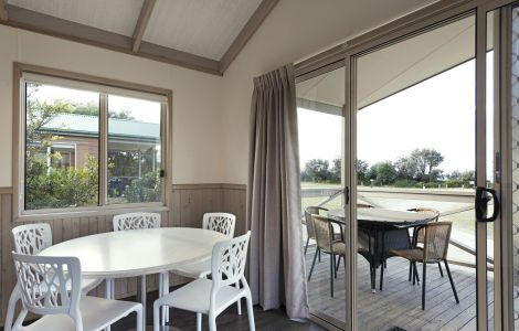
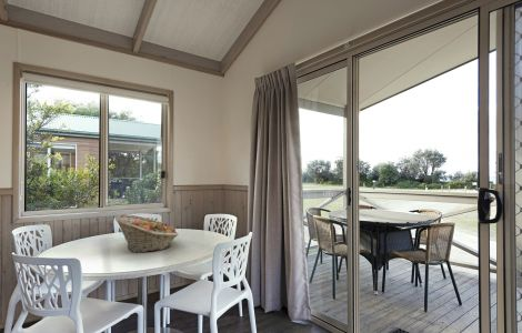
+ fruit basket [114,213,179,253]
